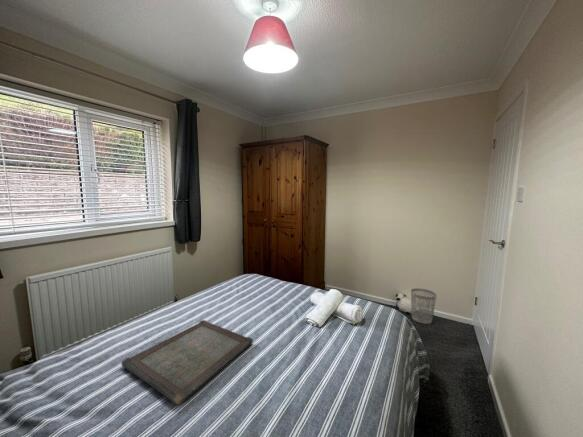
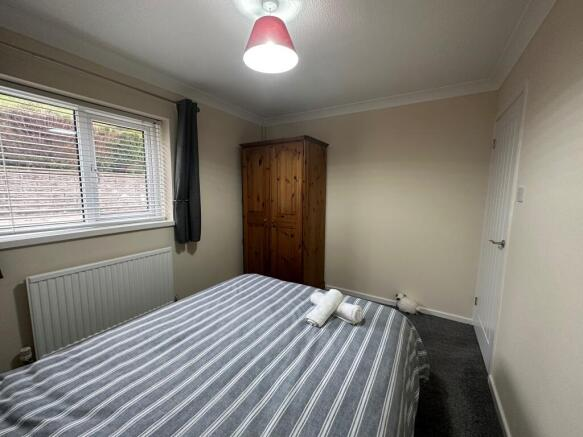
- wastebasket [410,287,438,325]
- serving tray [120,319,254,406]
